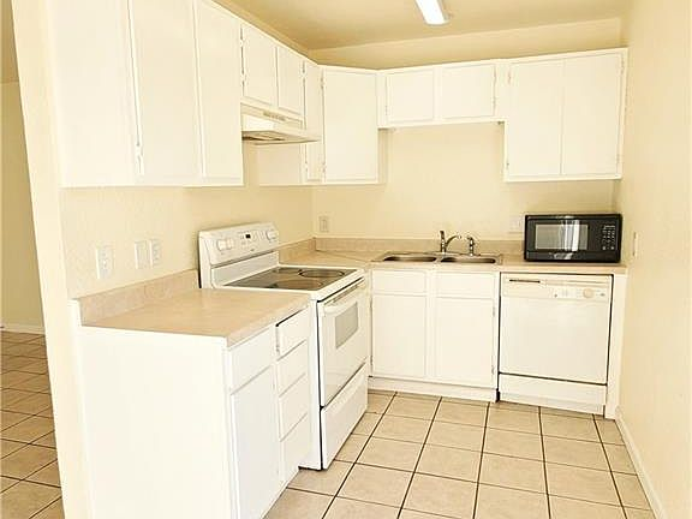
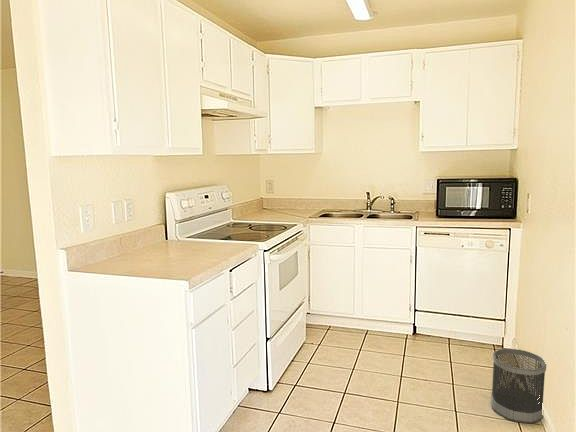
+ wastebasket [490,347,547,424]
